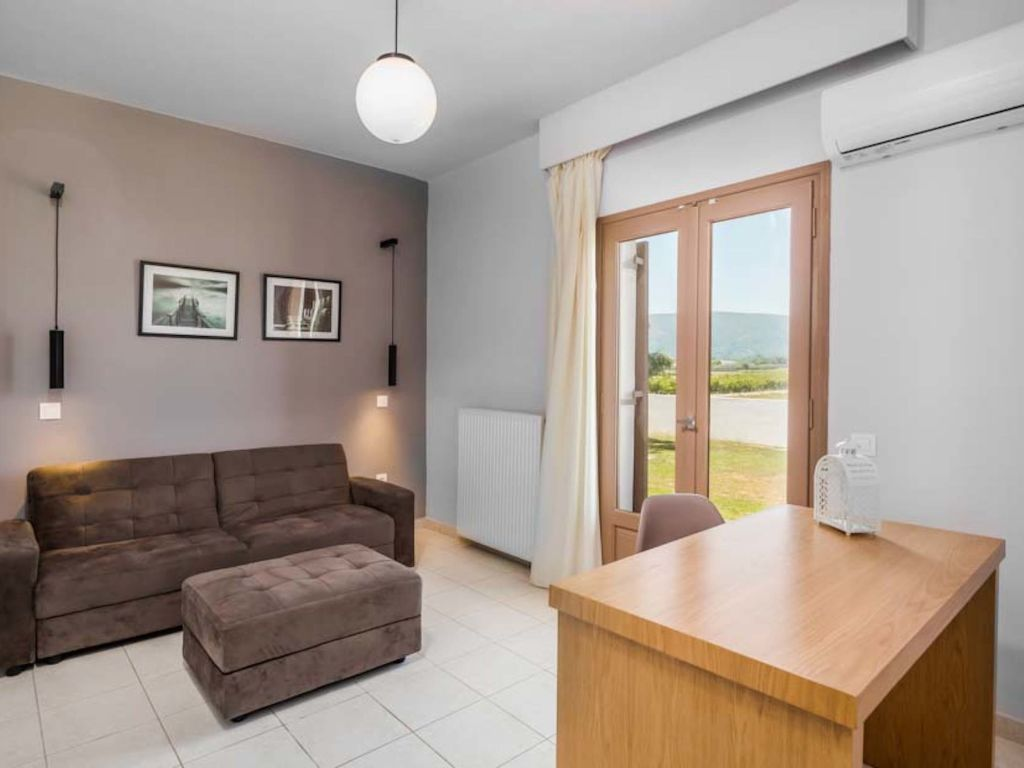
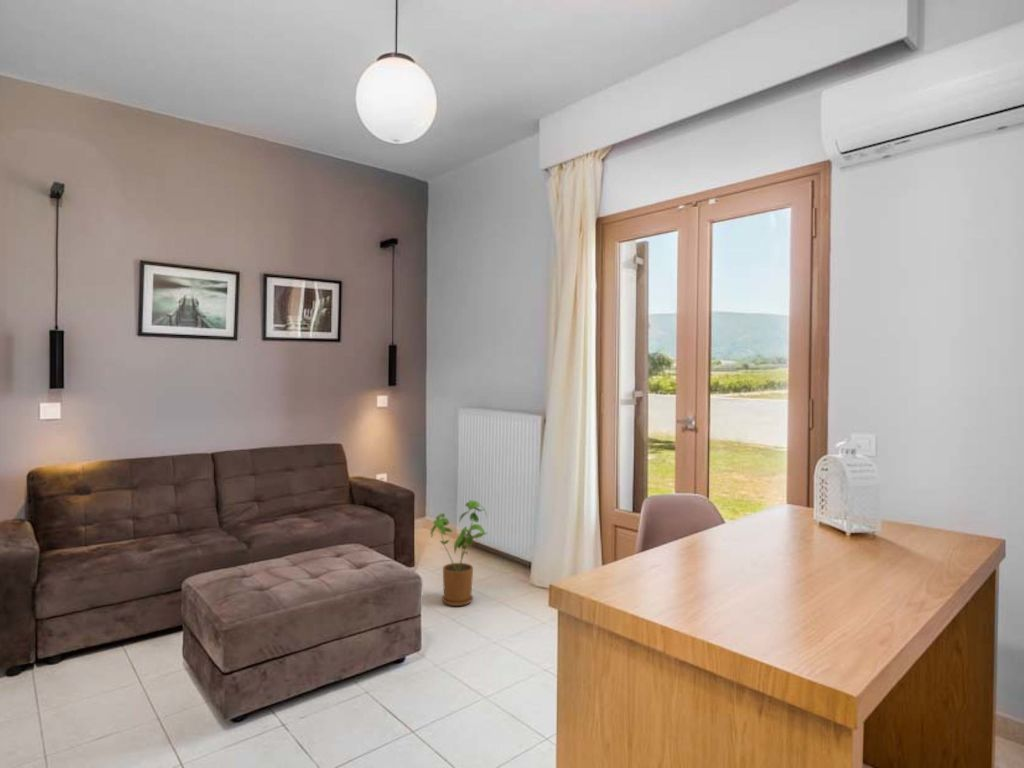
+ house plant [430,499,488,607]
